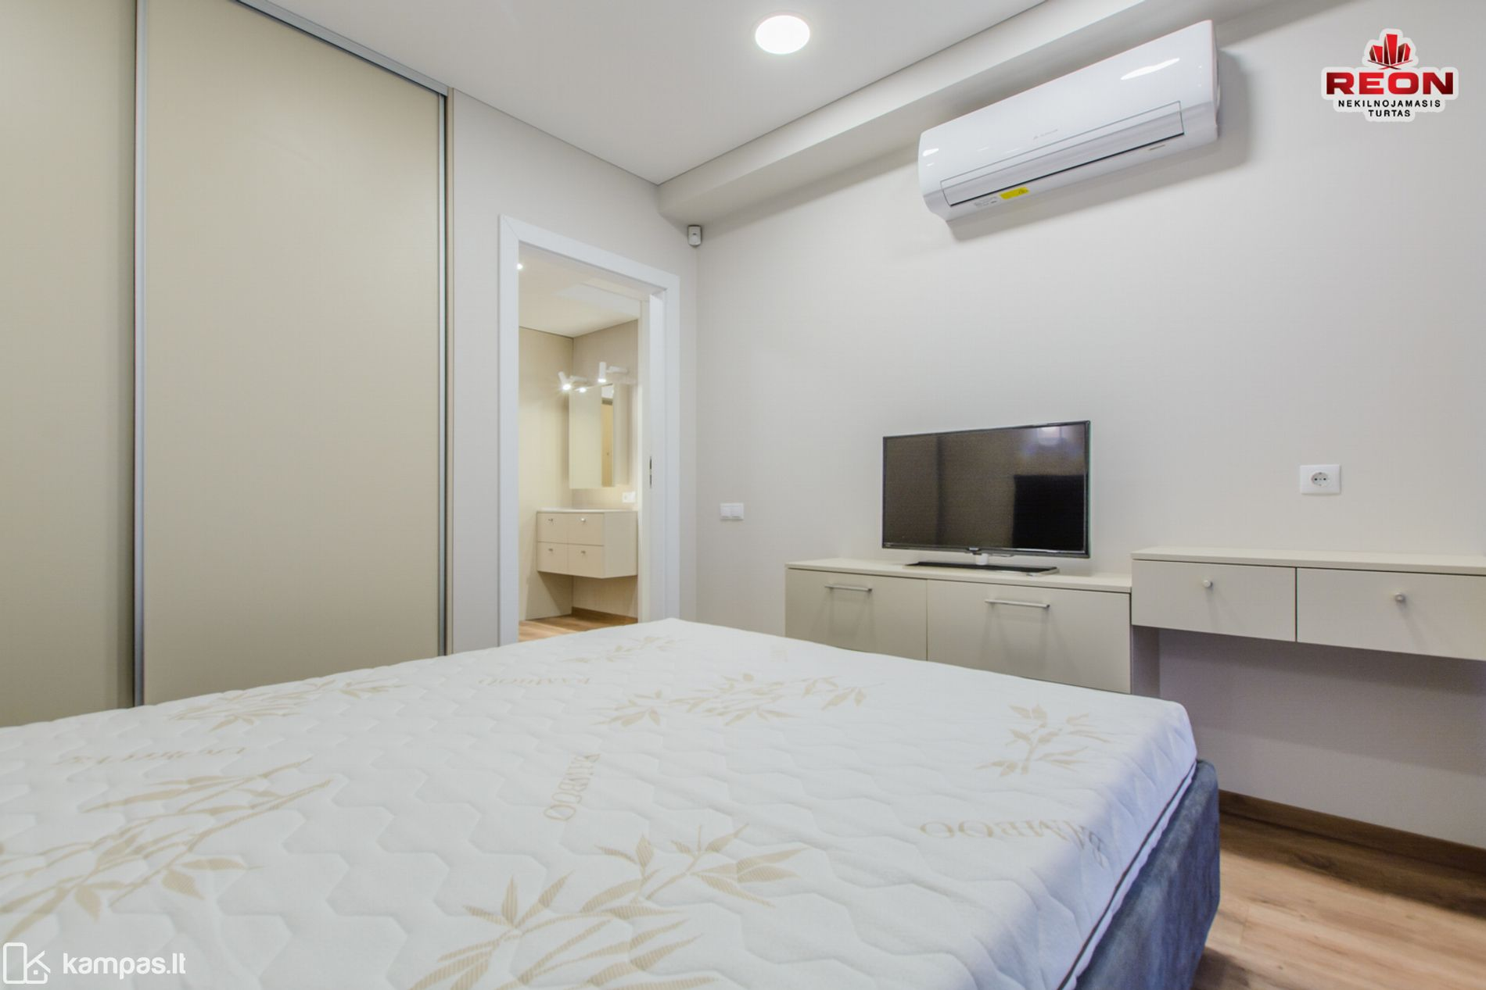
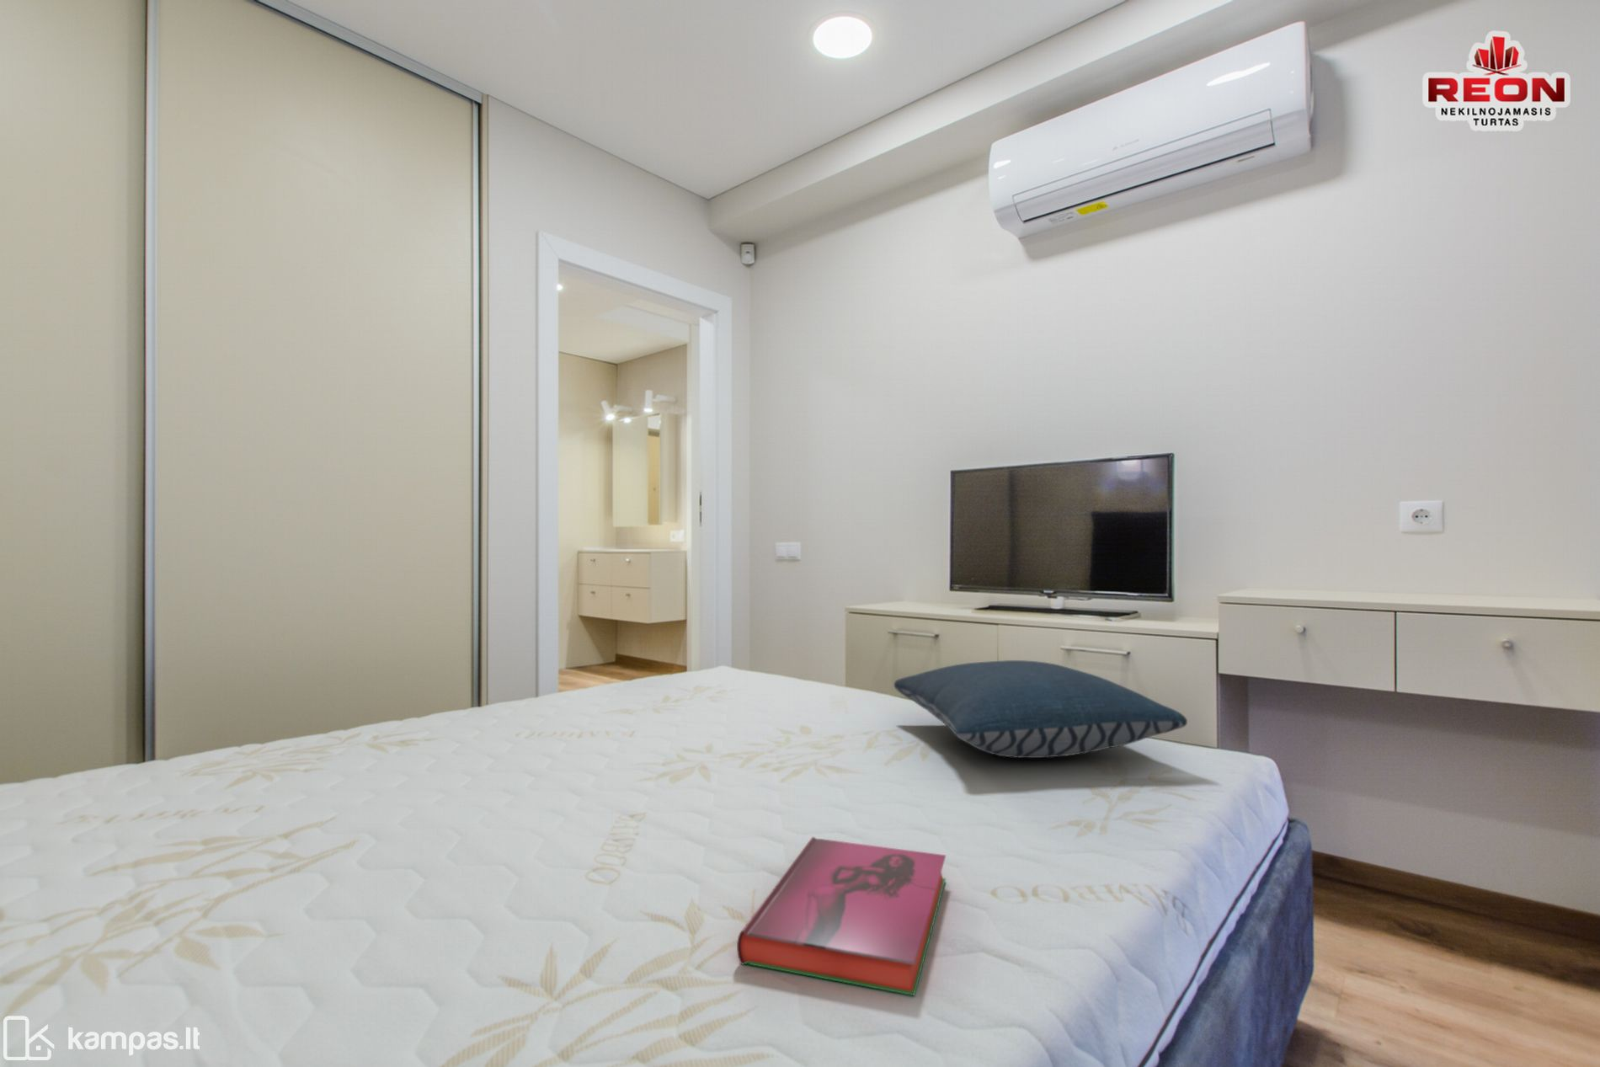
+ hardback book [736,836,946,997]
+ pillow [894,660,1188,759]
